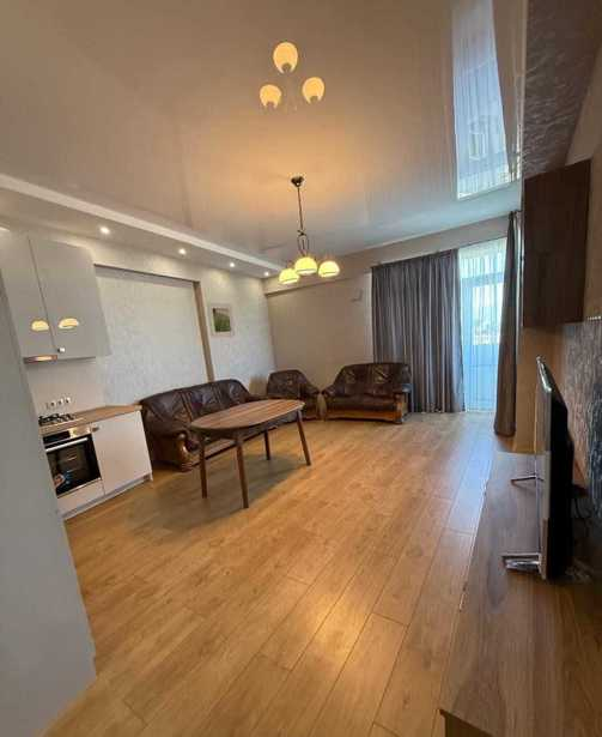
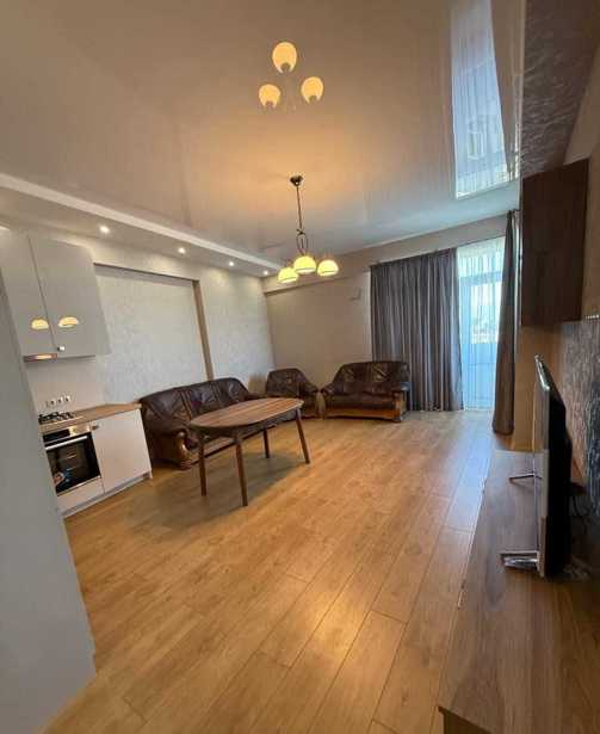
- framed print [206,302,236,339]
